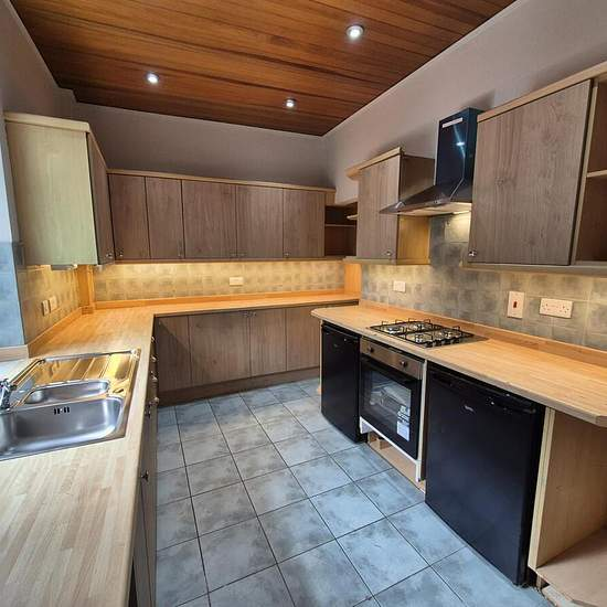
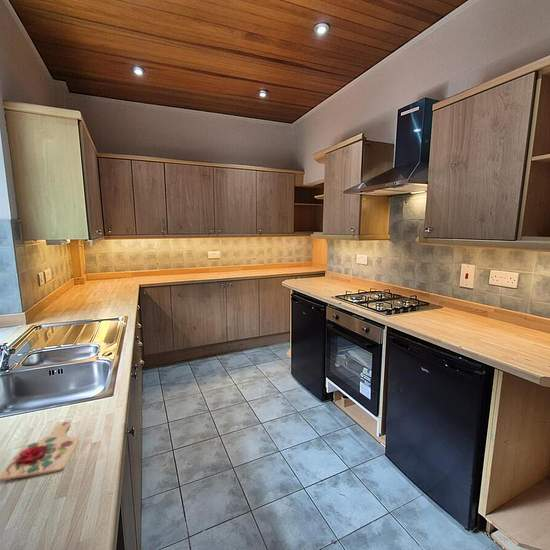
+ cutting board [0,421,81,482]
